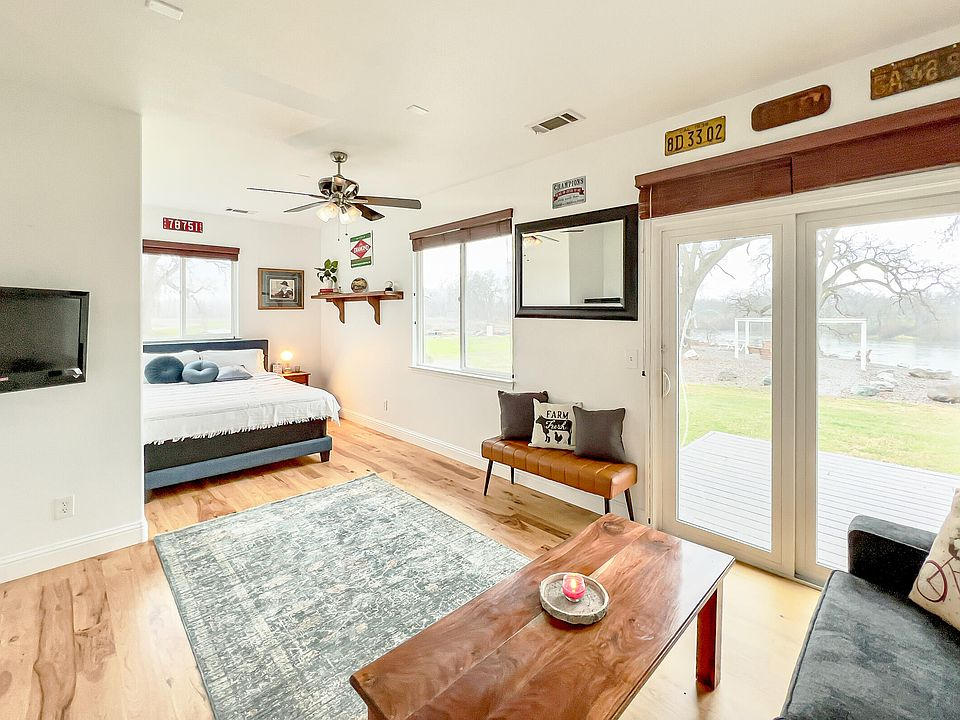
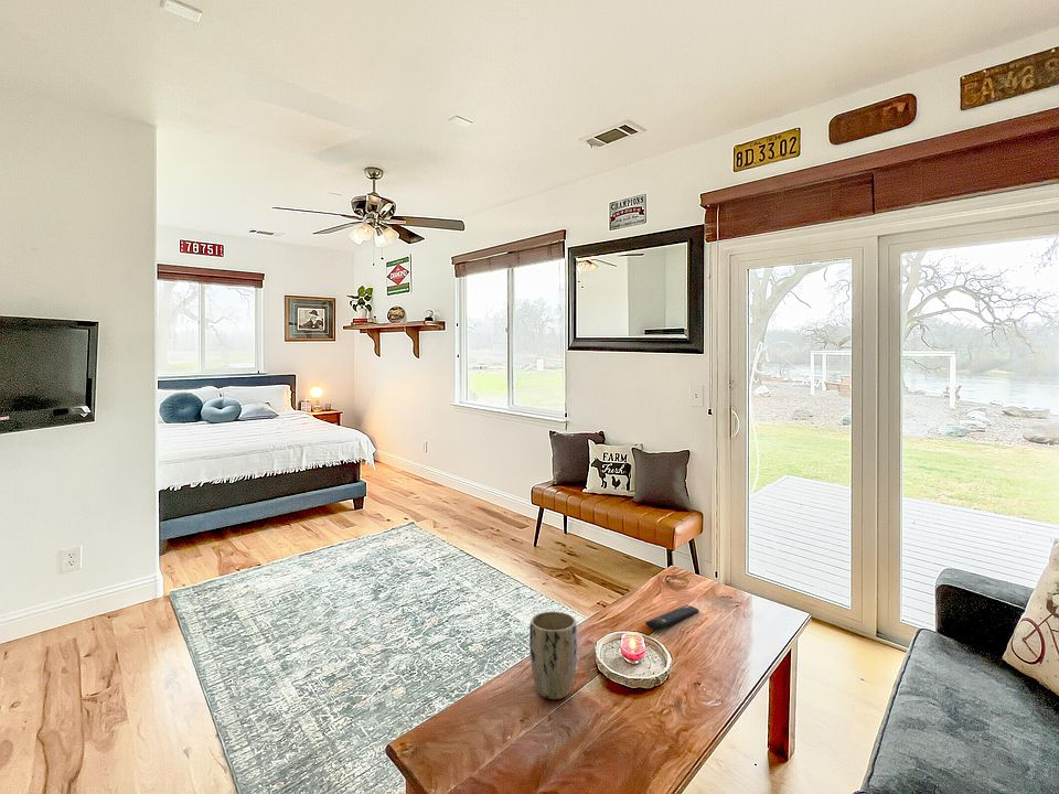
+ remote control [644,604,699,631]
+ plant pot [528,611,578,700]
